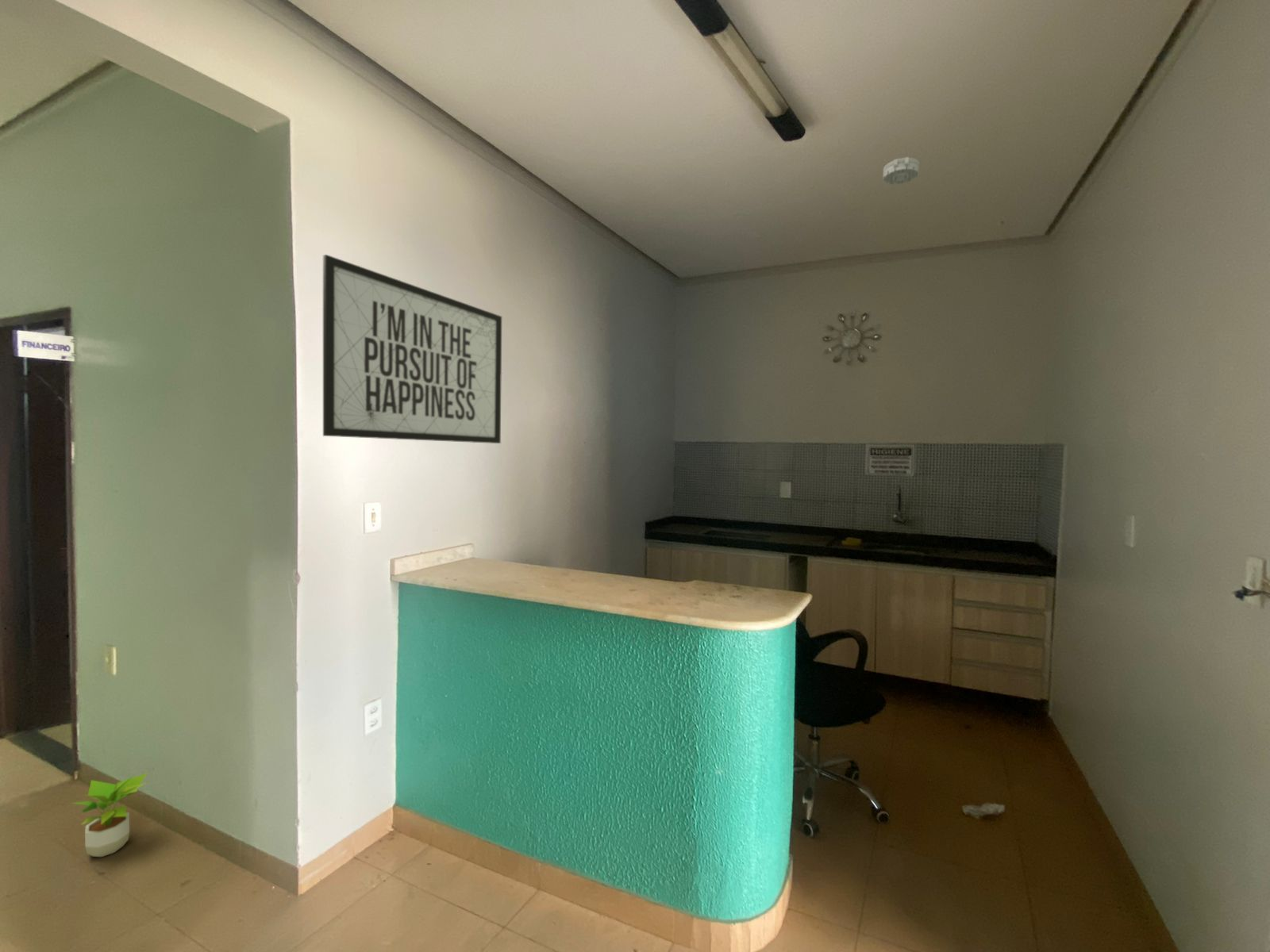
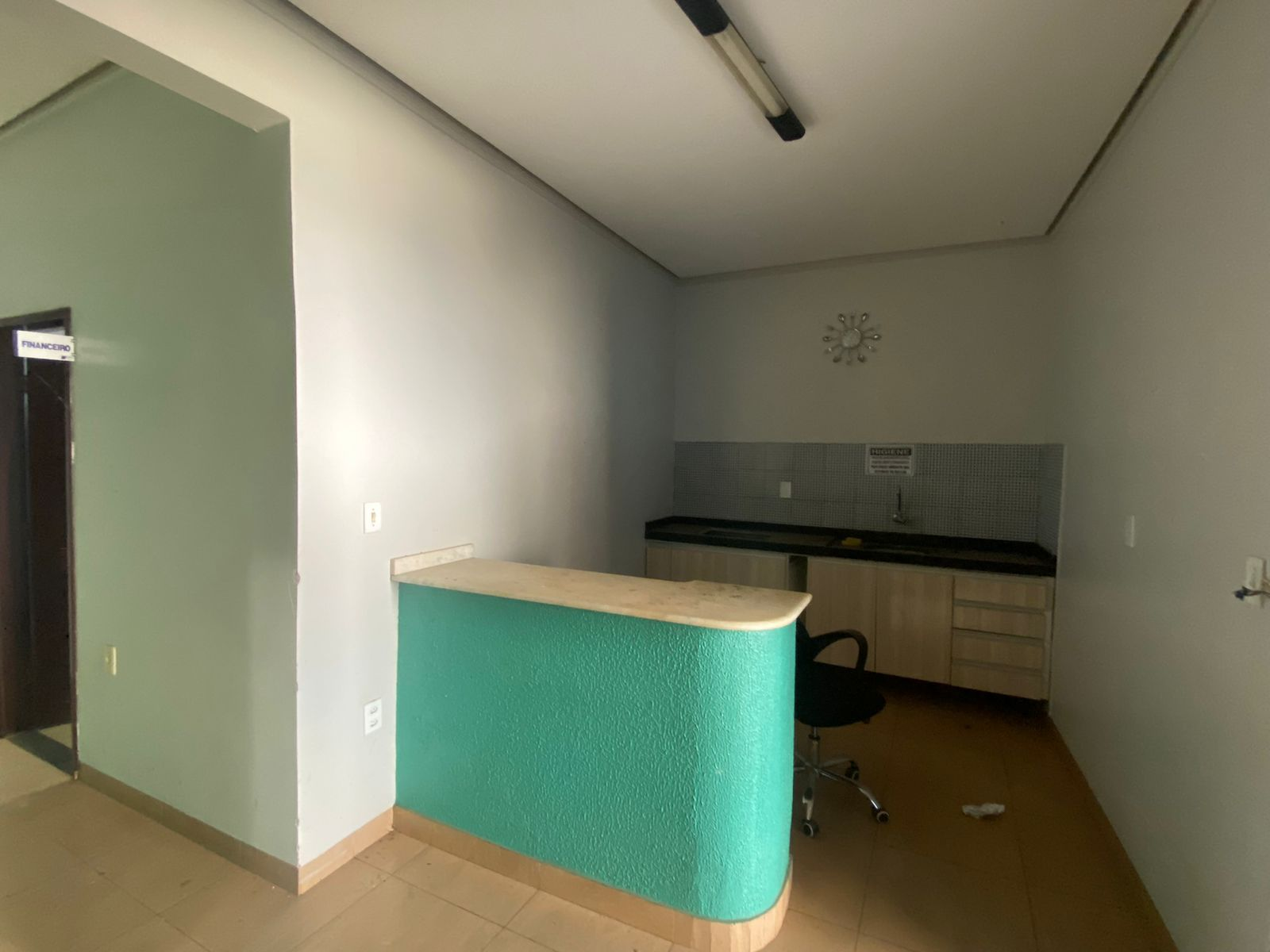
- potted plant [70,772,148,858]
- mirror [322,254,502,444]
- smoke detector [882,156,920,186]
